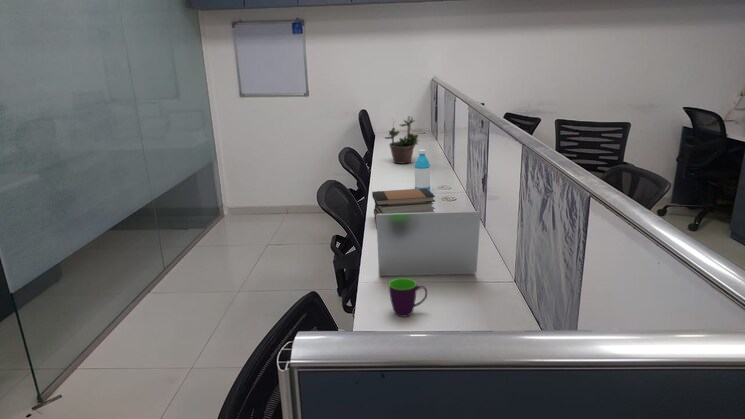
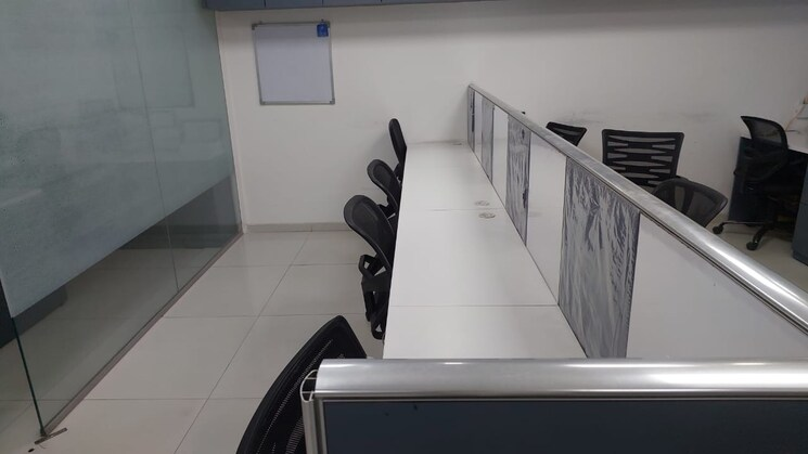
- water bottle [413,149,431,191]
- book stack [371,188,436,228]
- mug [388,277,428,318]
- potted plant [383,115,421,165]
- laptop [376,210,482,277]
